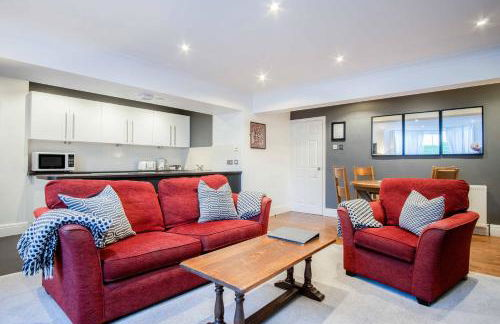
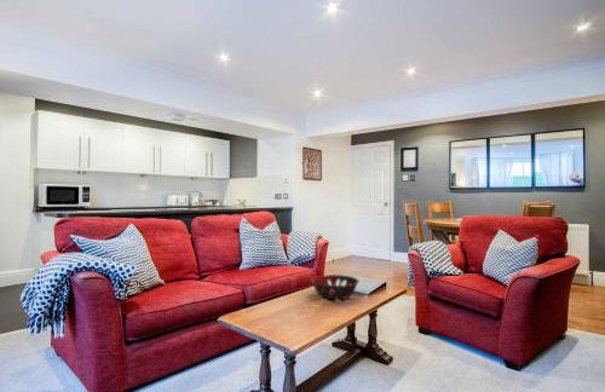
+ decorative bowl [310,273,361,300]
